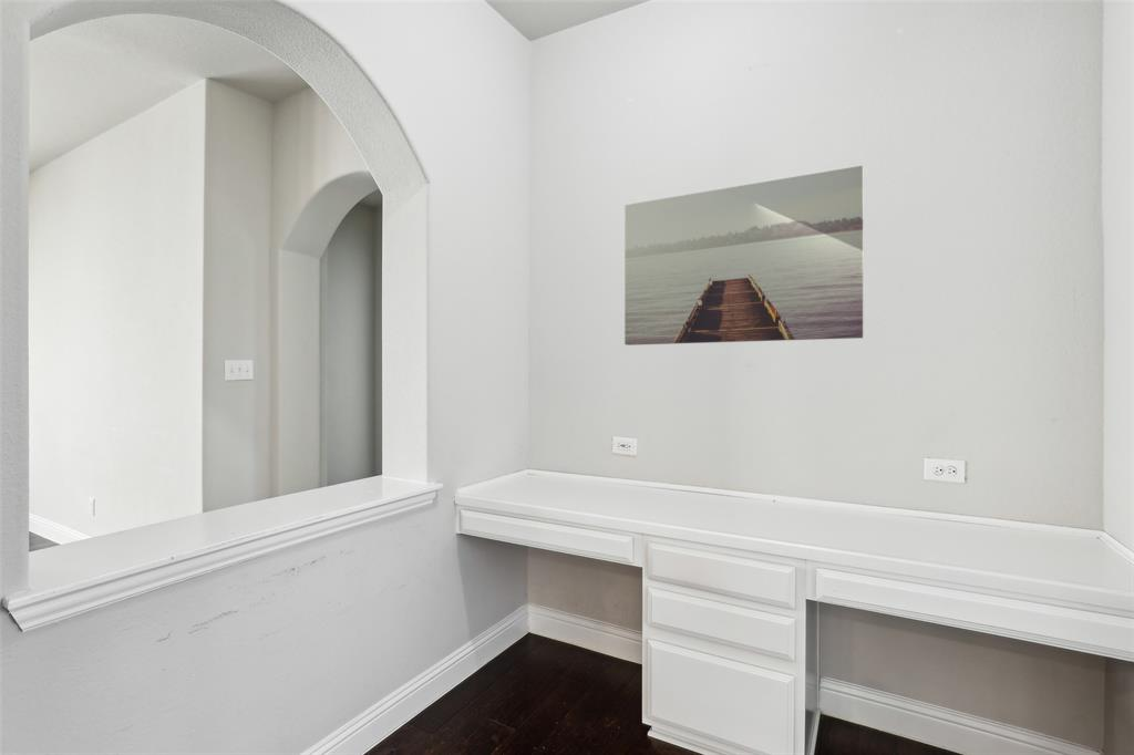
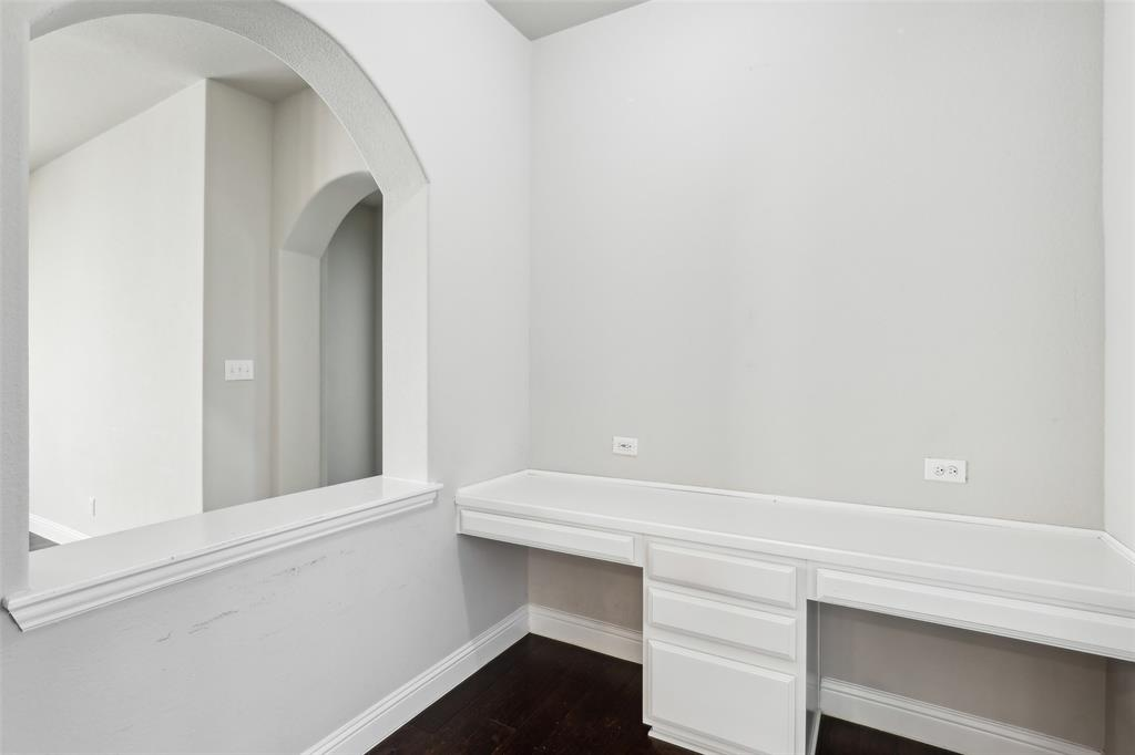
- wall art [623,164,864,347]
